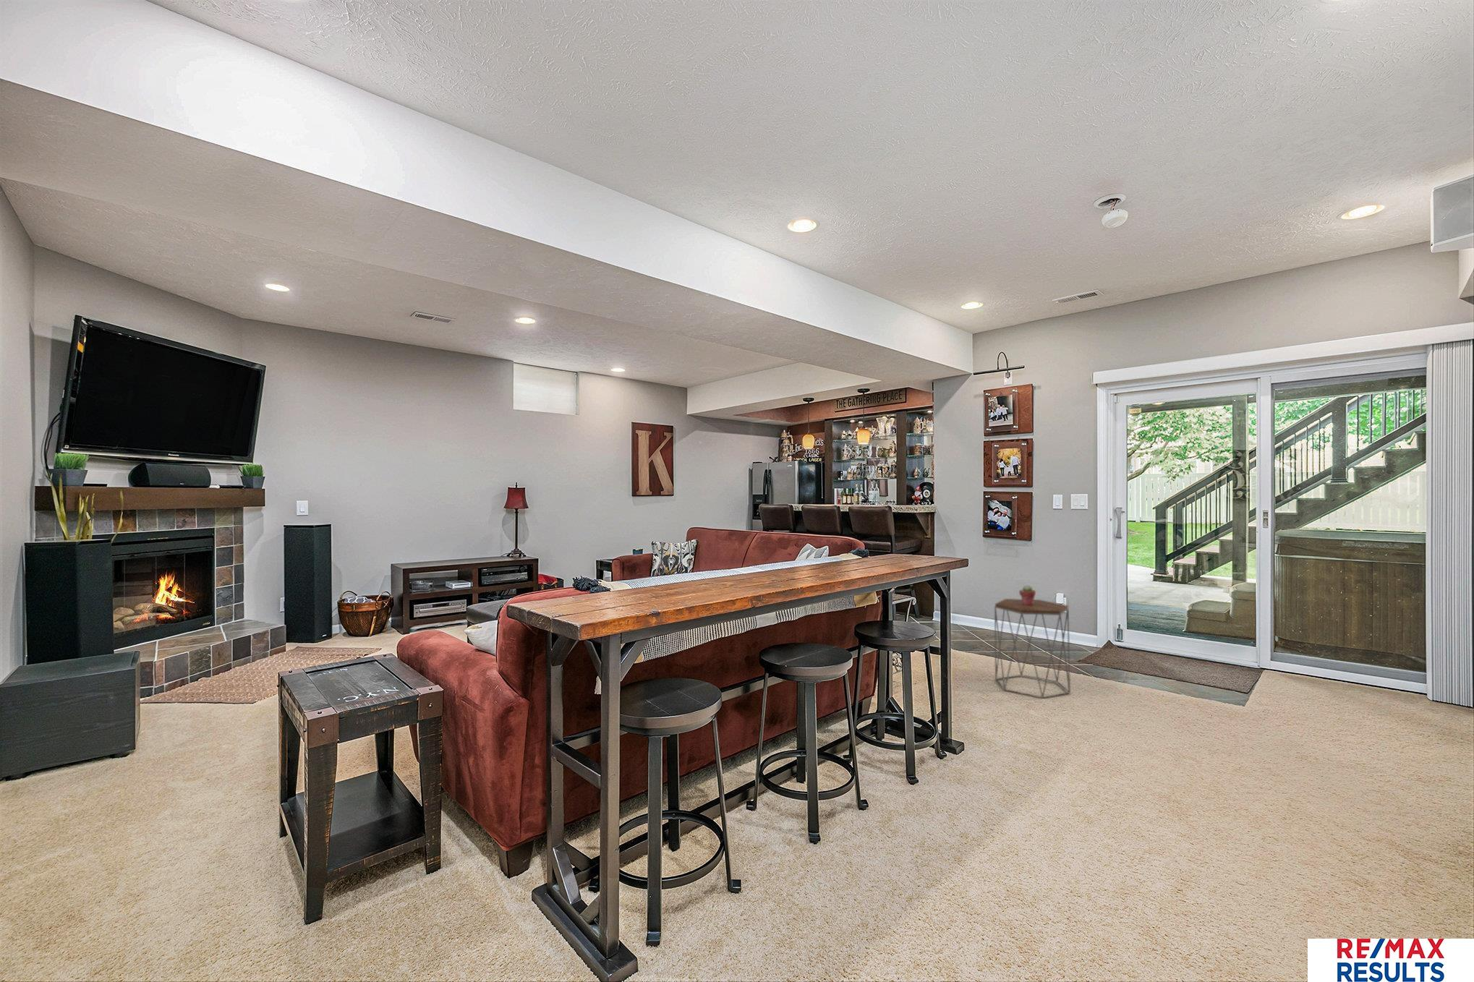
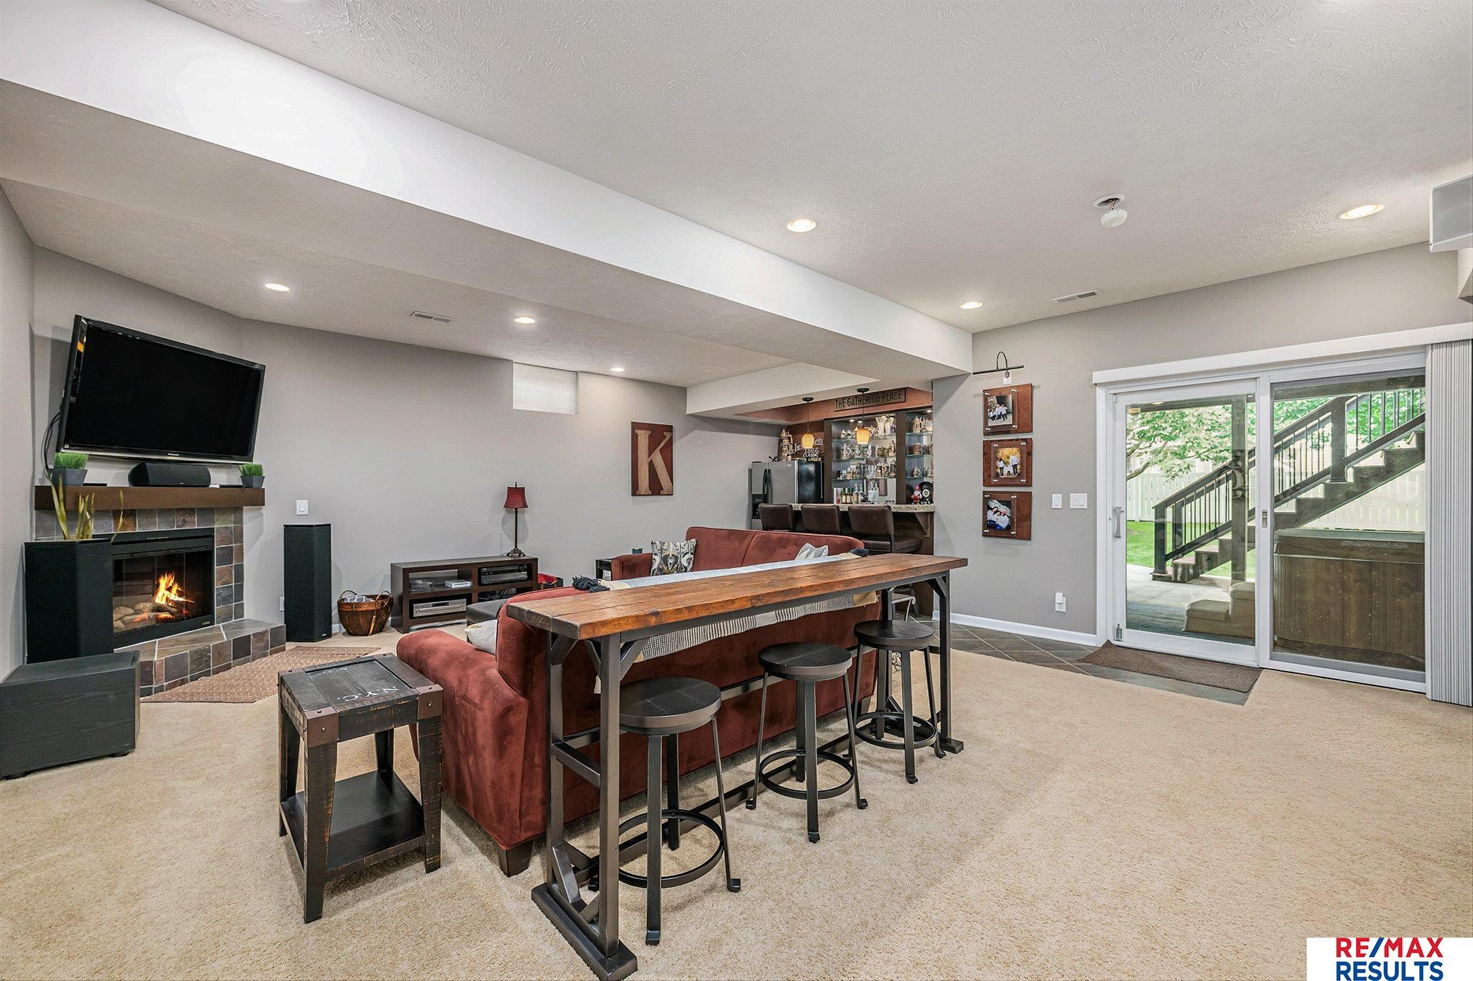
- side table [994,598,1071,698]
- potted succulent [1018,584,1037,605]
